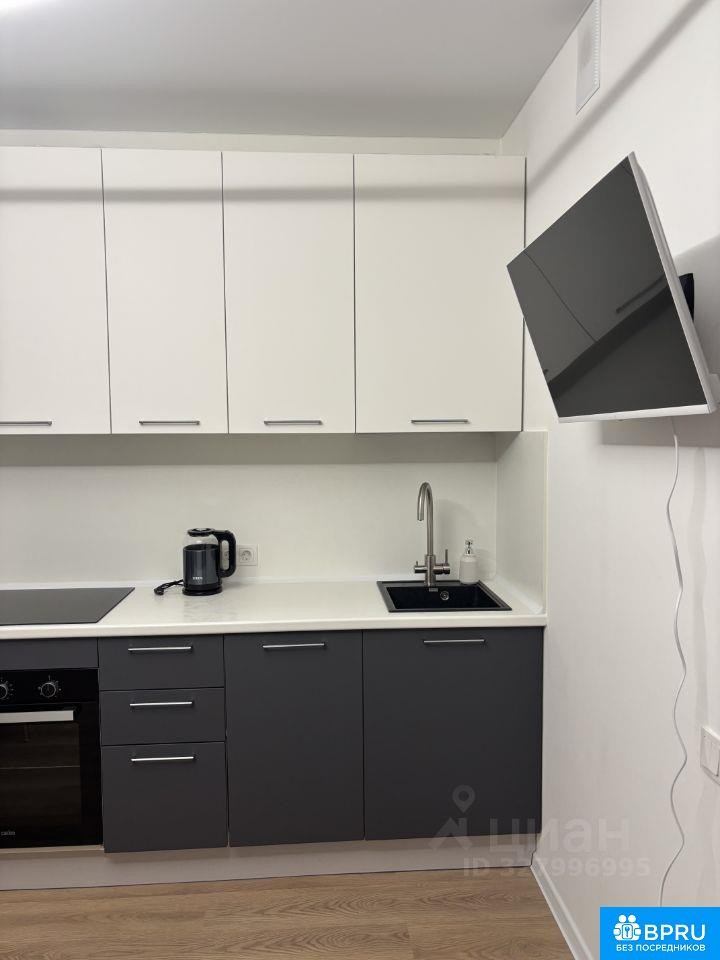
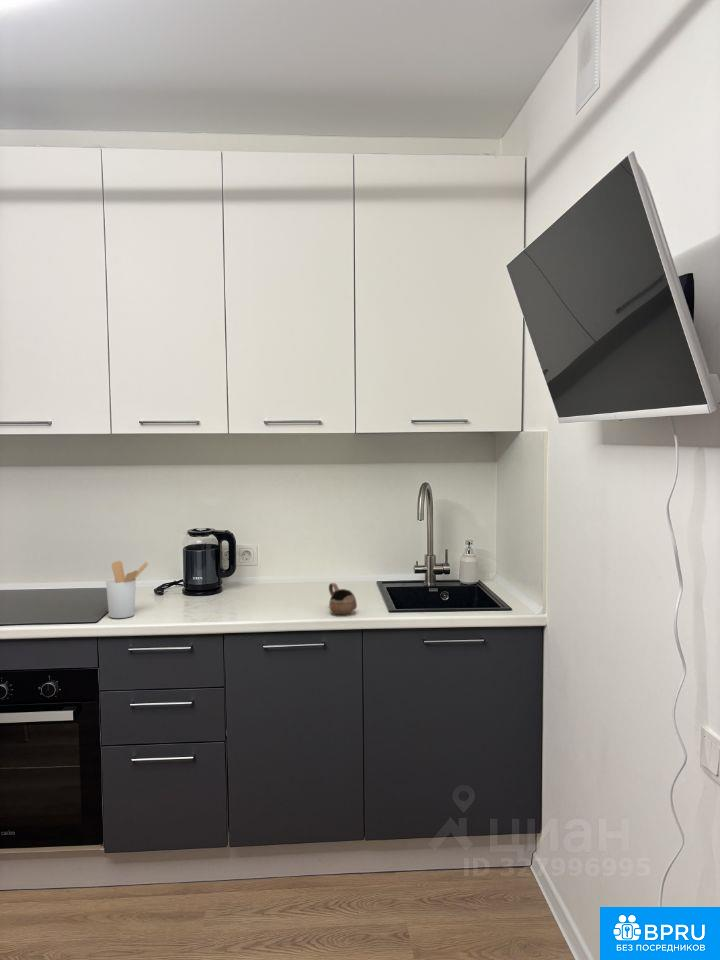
+ cup [328,582,358,615]
+ utensil holder [105,560,149,619]
